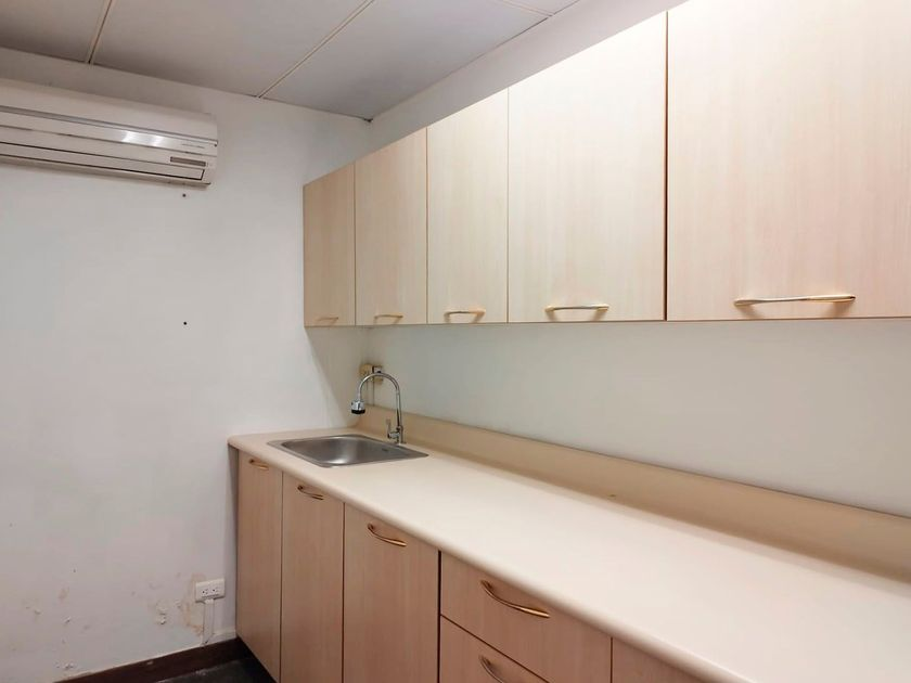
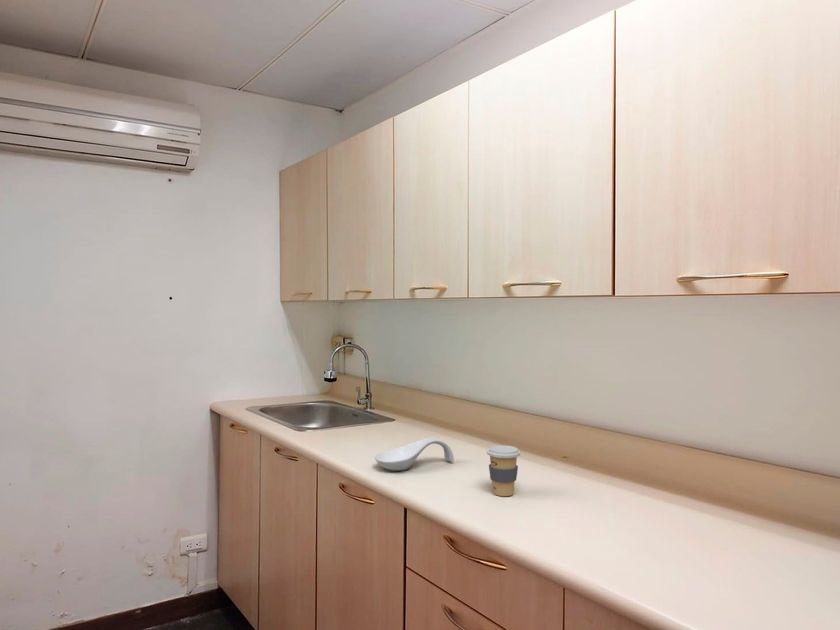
+ spoon rest [374,437,455,472]
+ coffee cup [486,444,521,497]
